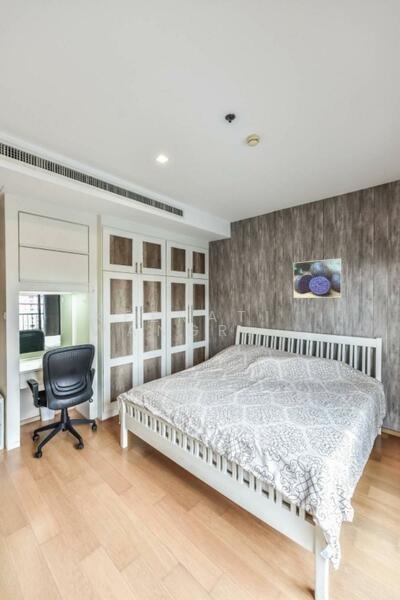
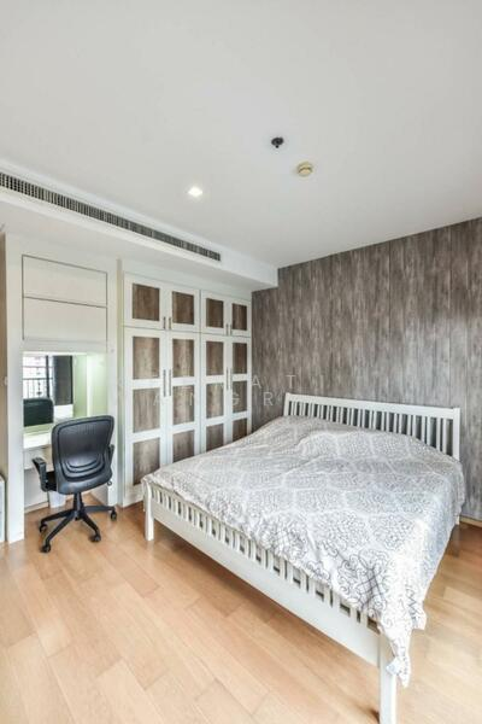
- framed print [293,257,343,299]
